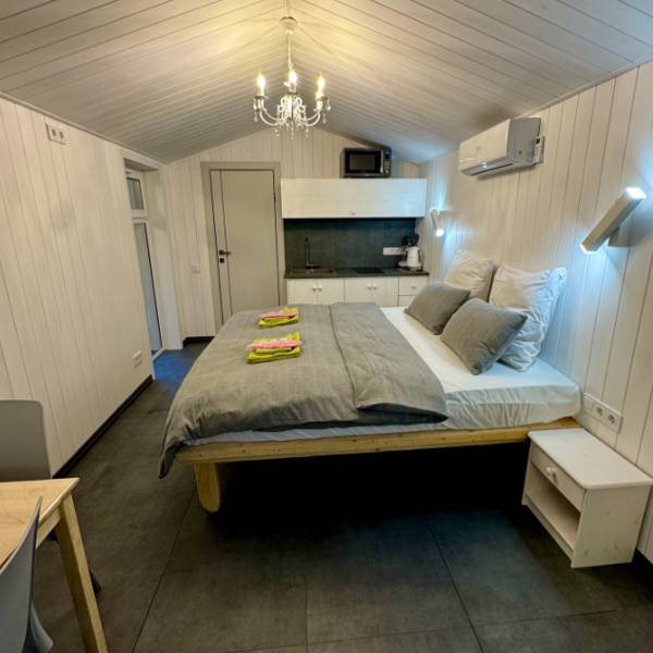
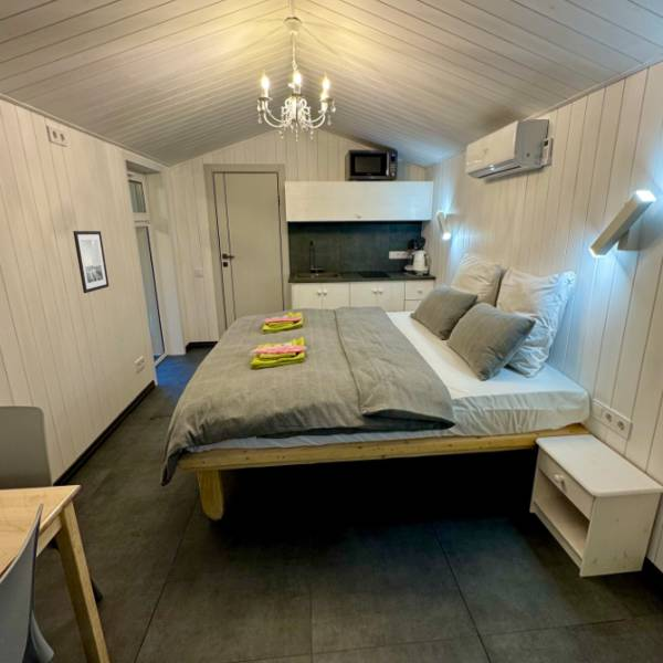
+ wall art [72,230,110,294]
